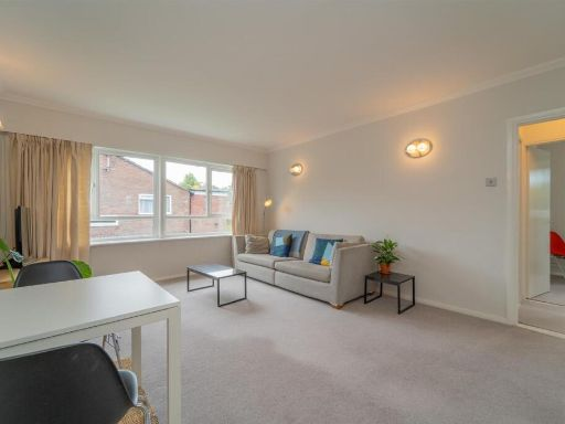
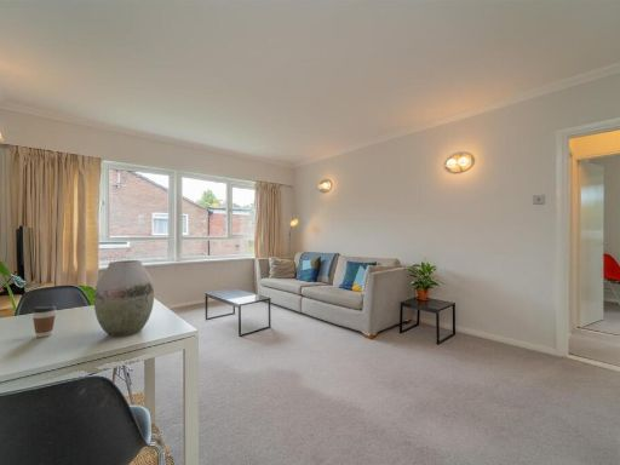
+ vase [93,259,155,338]
+ coffee cup [31,304,57,338]
